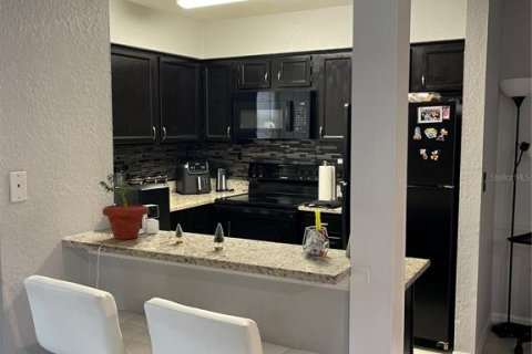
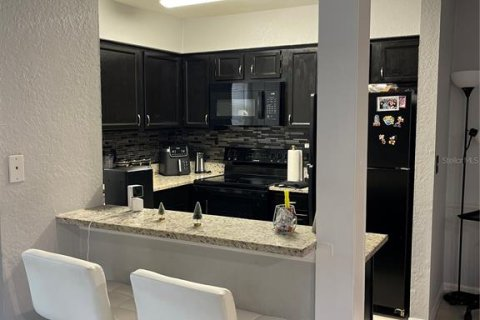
- potted plant [99,166,150,240]
